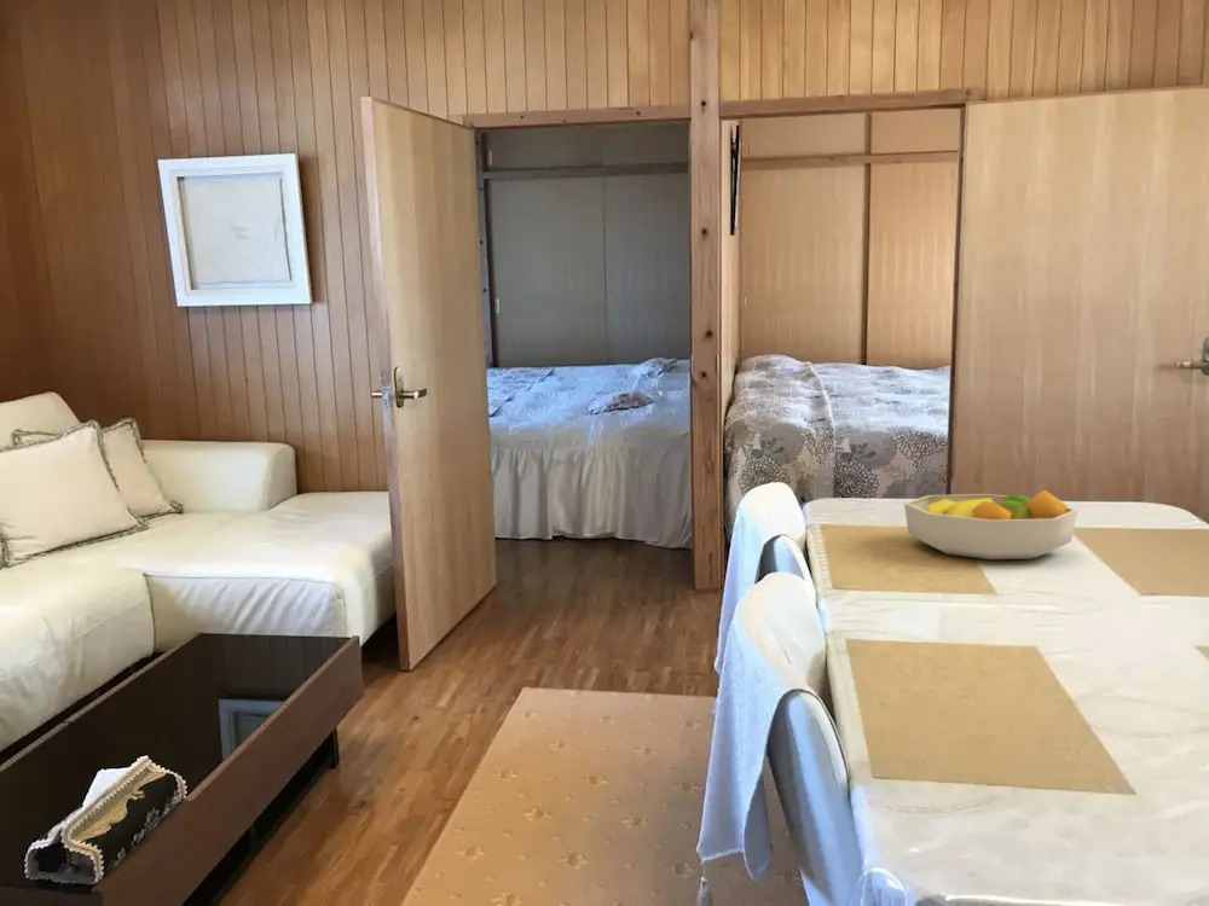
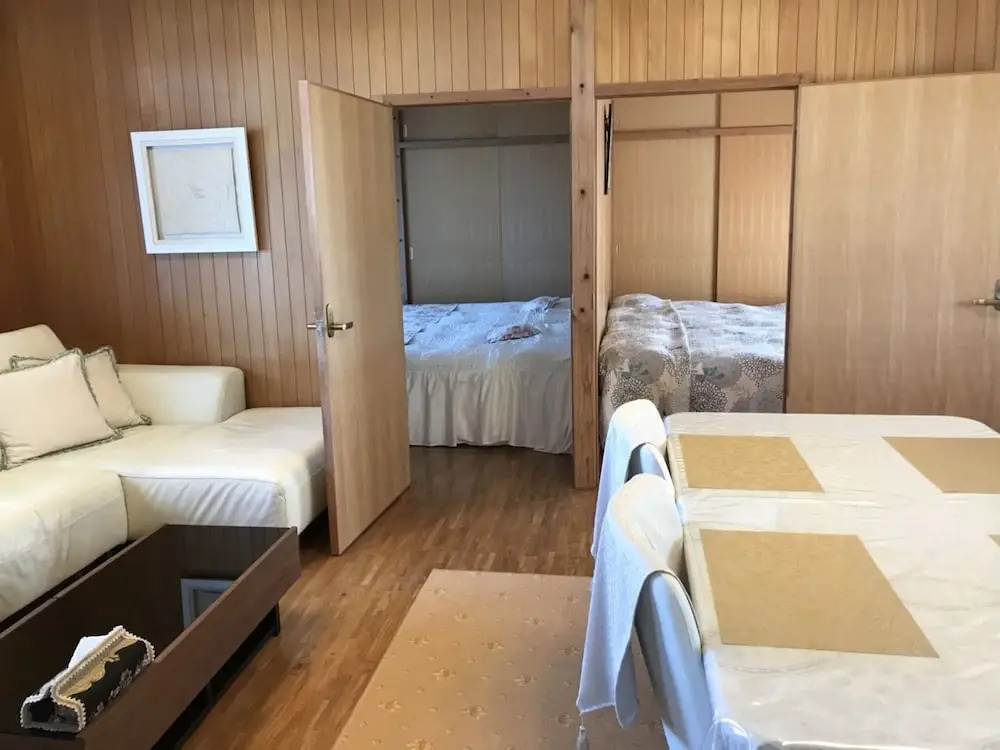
- fruit bowl [903,489,1080,561]
